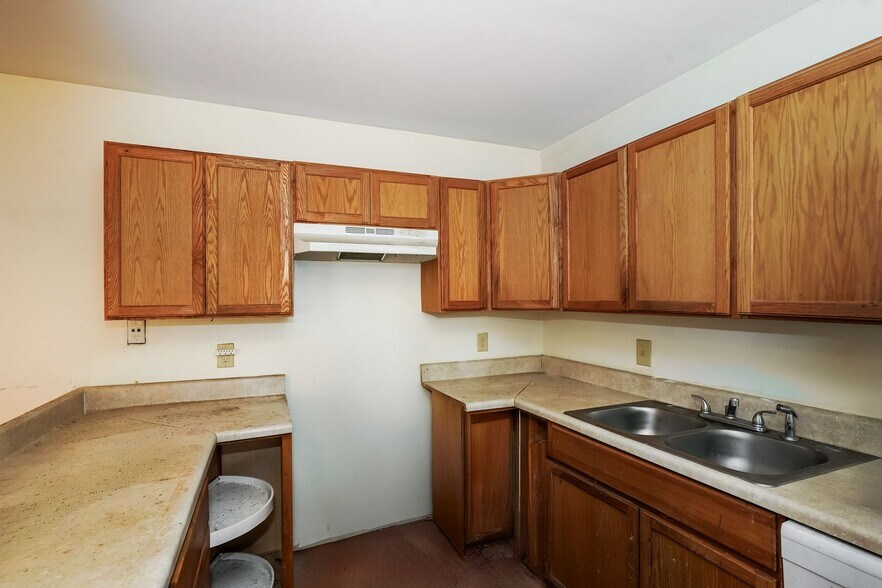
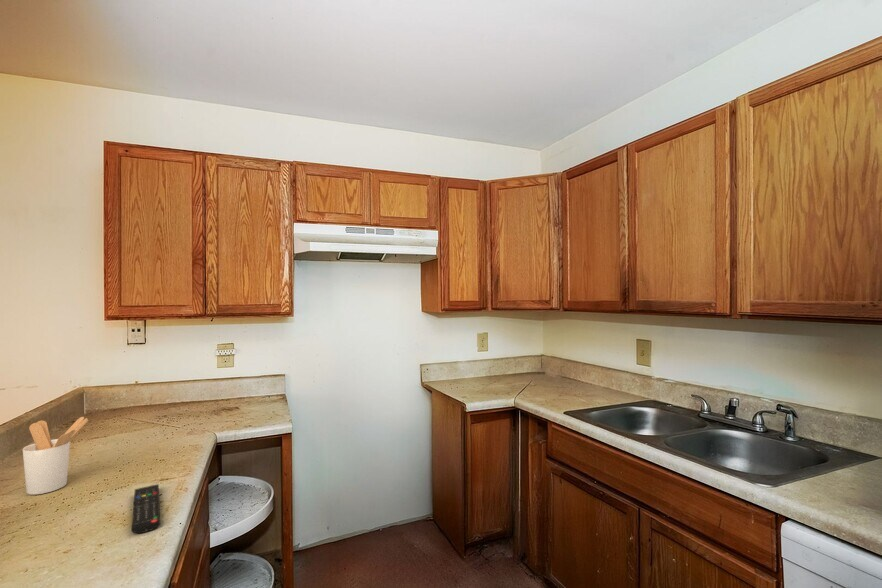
+ remote control [131,483,161,534]
+ utensil holder [22,416,89,496]
